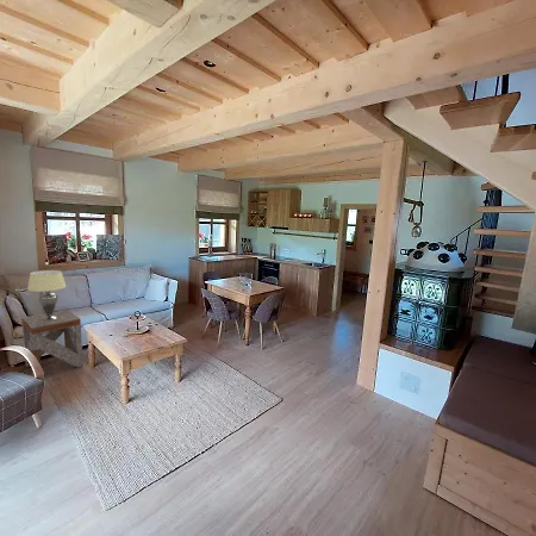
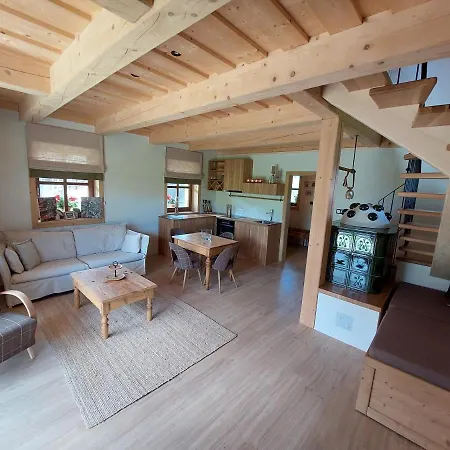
- lampshade [26,269,68,320]
- side table [20,308,85,369]
